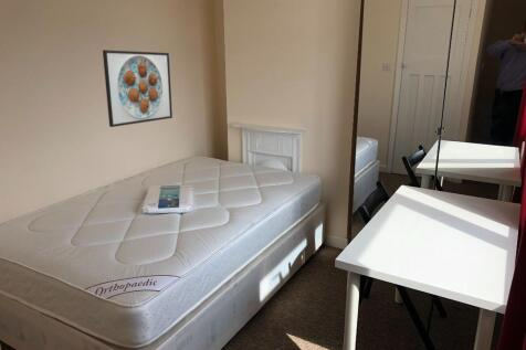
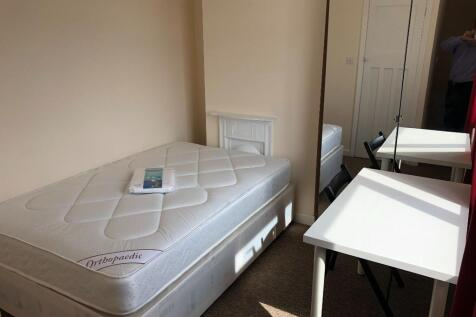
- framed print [102,49,173,128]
